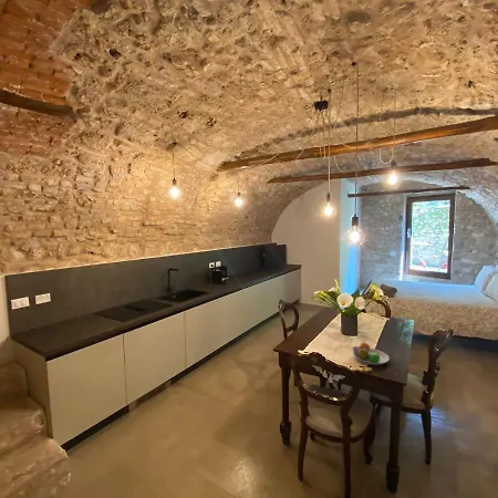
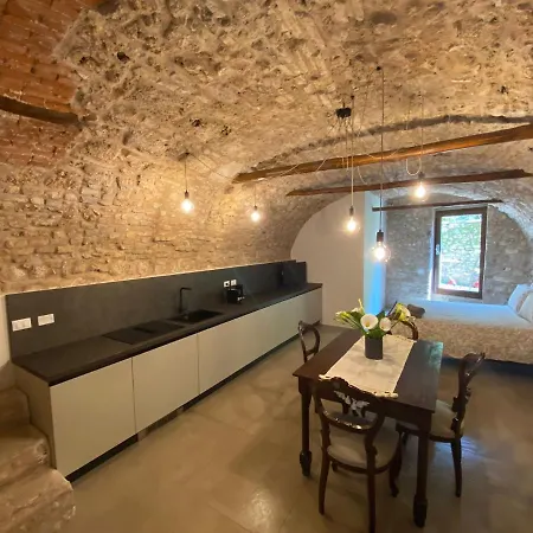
- fruit bowl [352,341,391,366]
